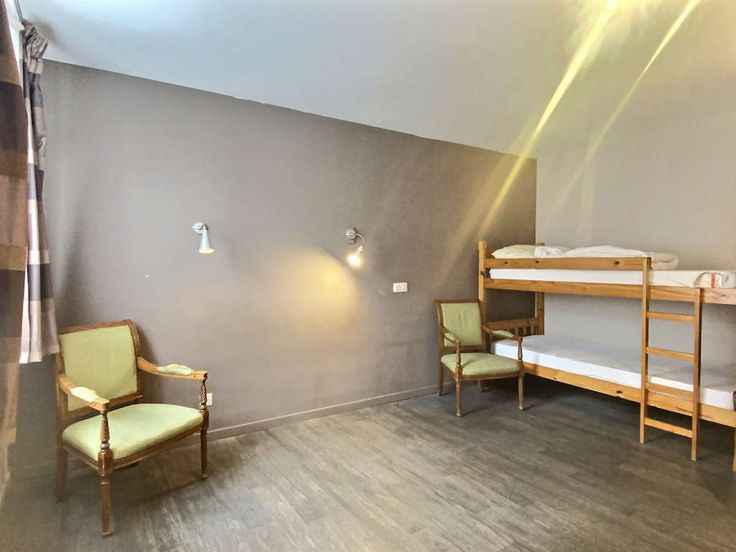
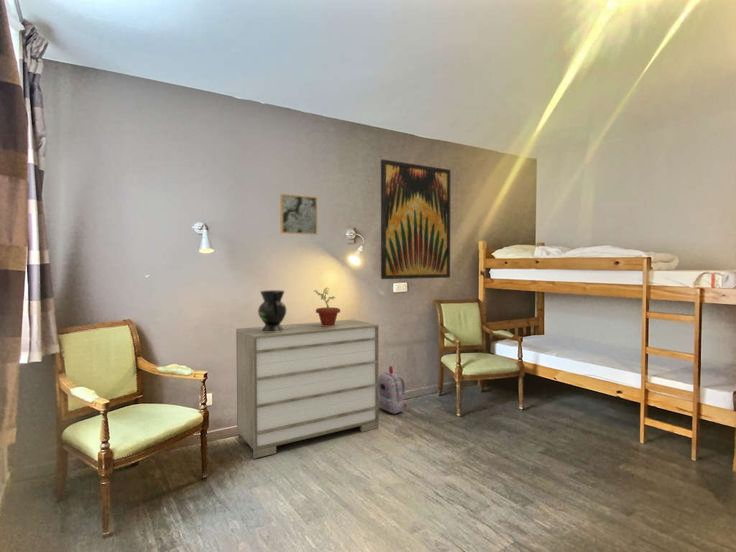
+ wall art [279,193,318,236]
+ decorative vase [257,289,287,332]
+ dresser [235,318,380,459]
+ wall art [380,158,451,280]
+ backpack [378,365,408,415]
+ potted plant [312,286,341,326]
